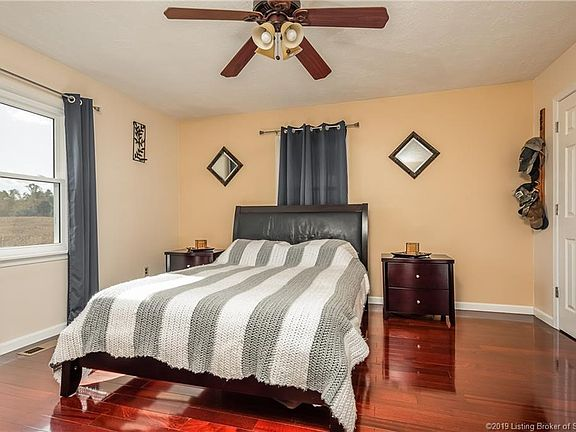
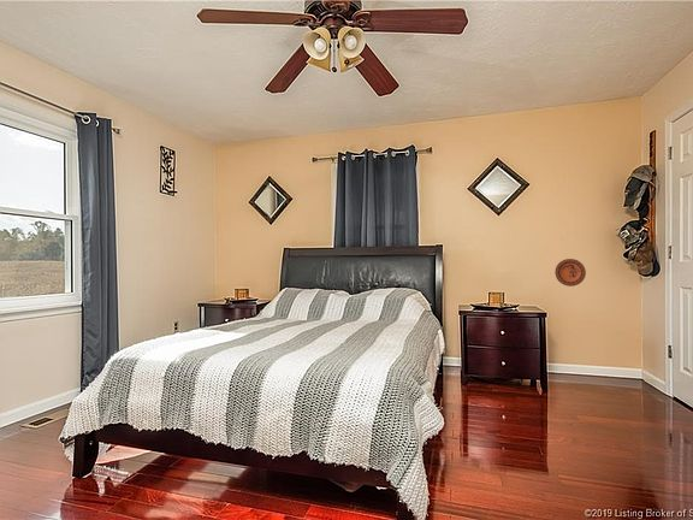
+ decorative plate [553,258,587,288]
